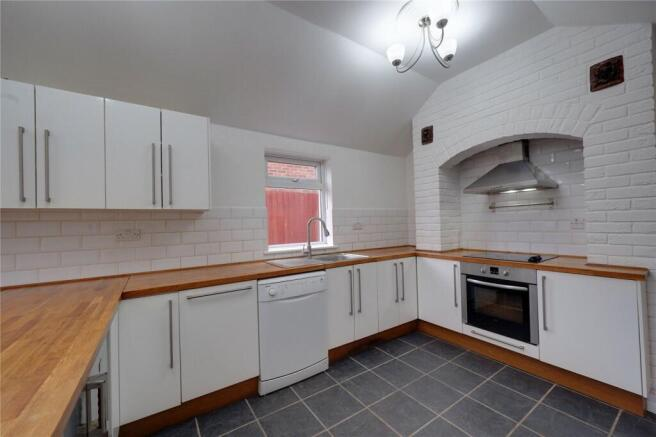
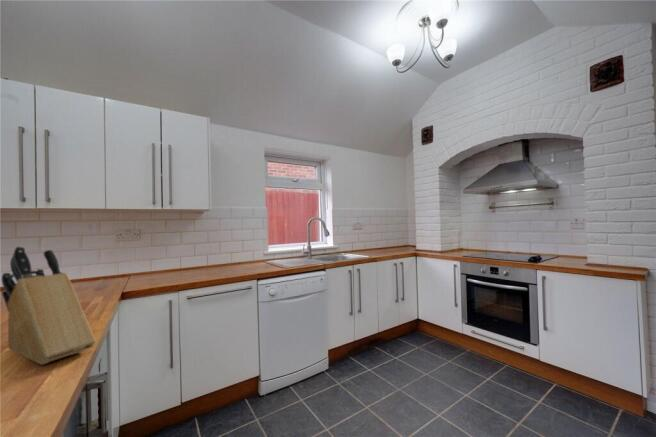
+ knife block [1,245,97,366]
